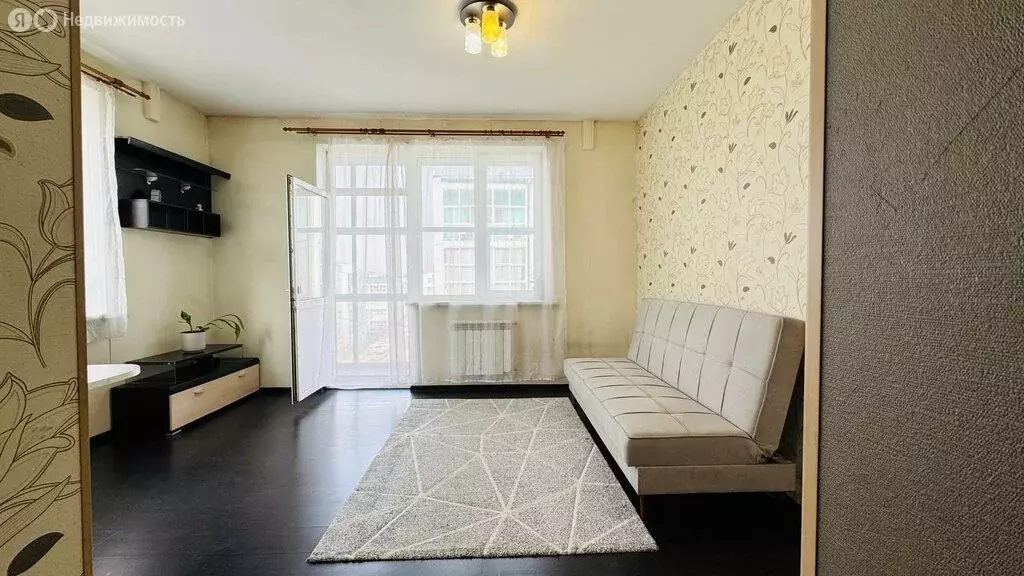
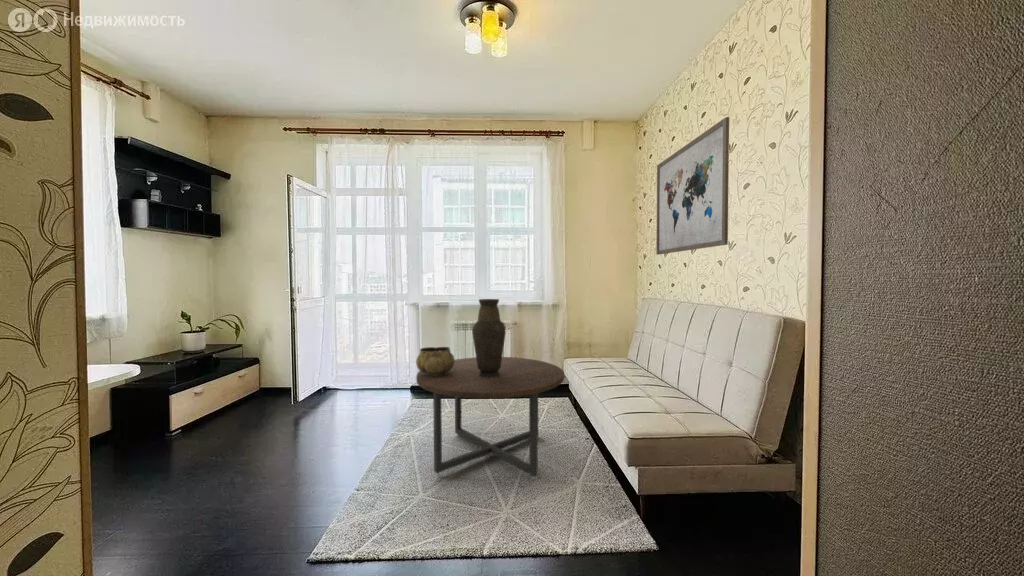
+ coffee table [415,356,565,480]
+ wall art [655,116,730,256]
+ decorative bowl [415,346,456,376]
+ vase [471,298,507,377]
